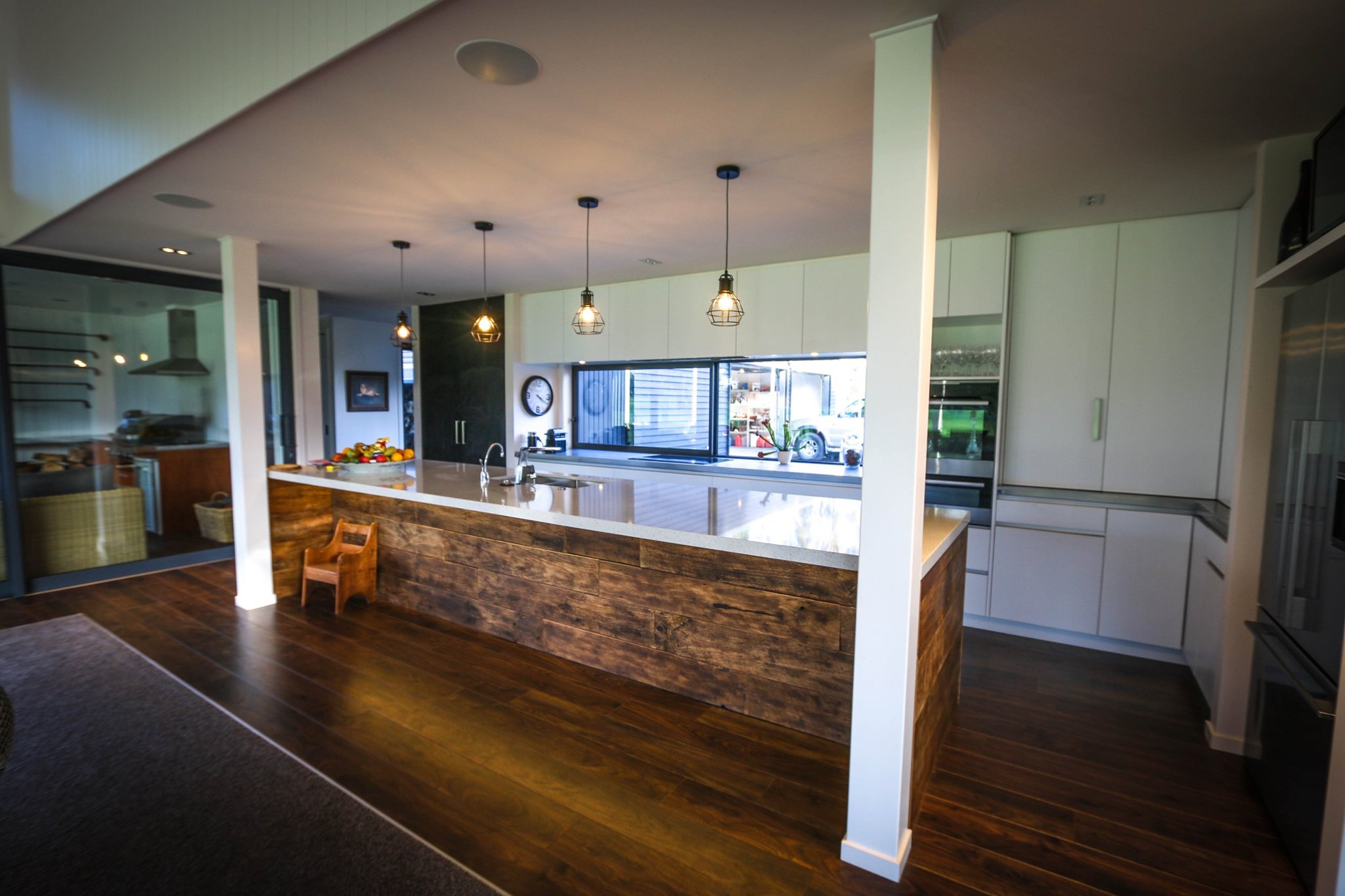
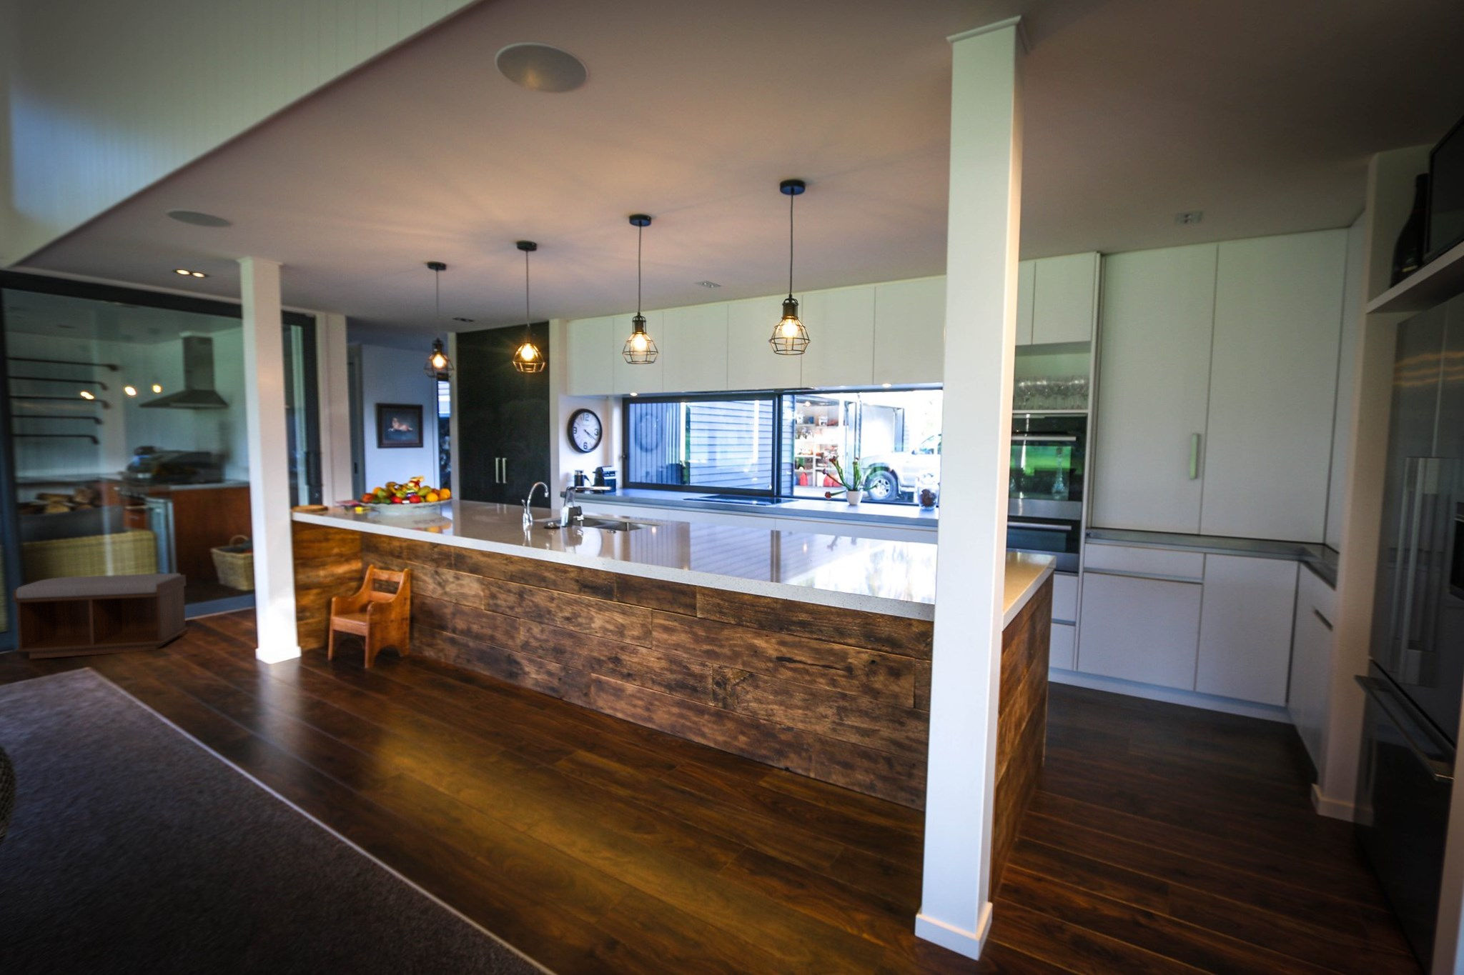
+ bench [12,572,188,659]
